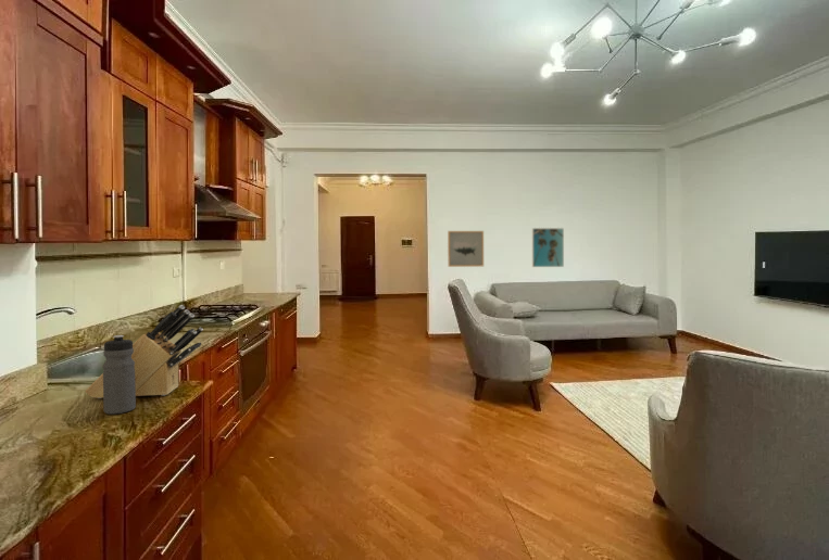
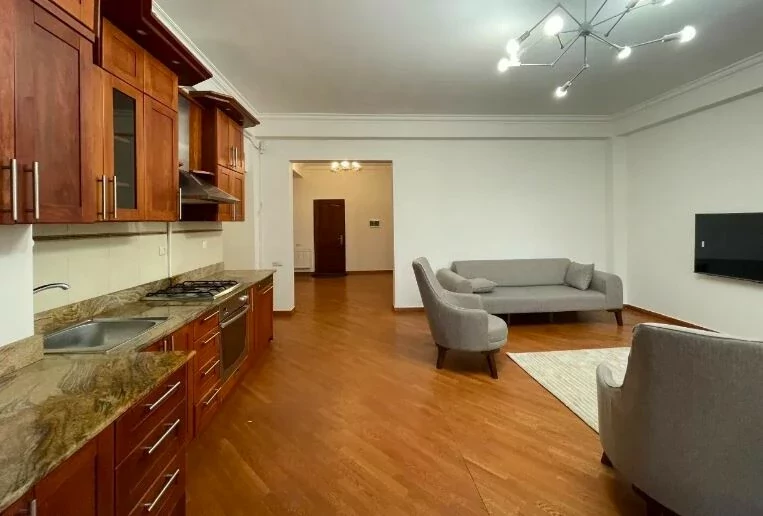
- wall art [447,230,485,268]
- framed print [531,227,565,268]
- knife block [84,304,204,399]
- water bottle [102,334,137,416]
